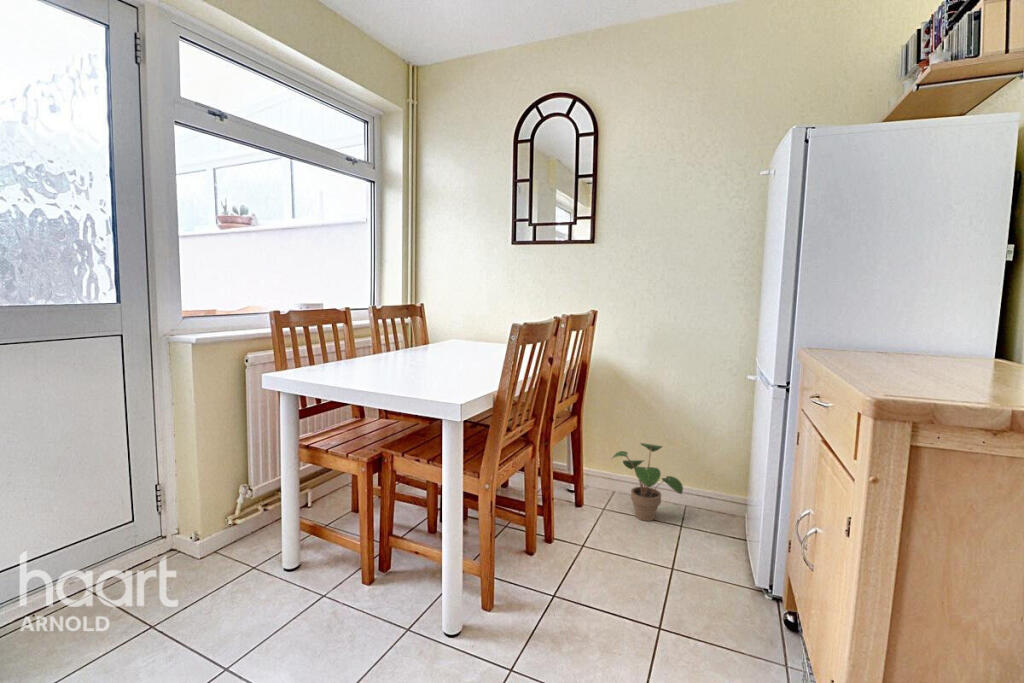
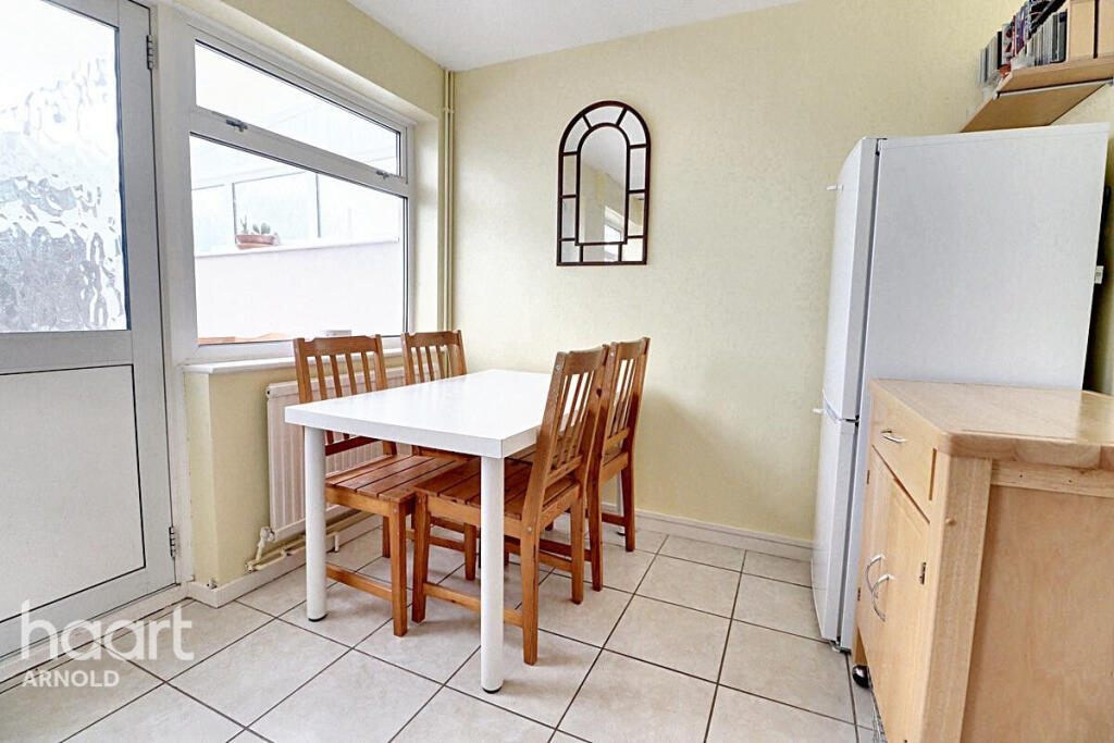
- potted plant [611,442,684,522]
